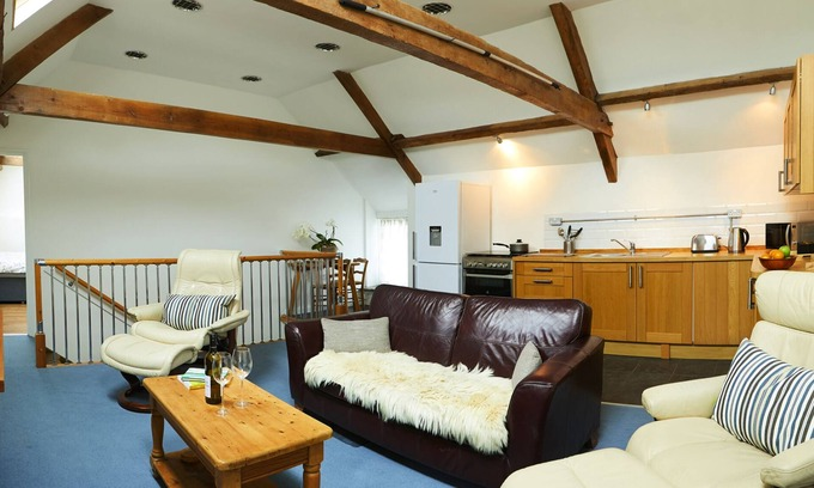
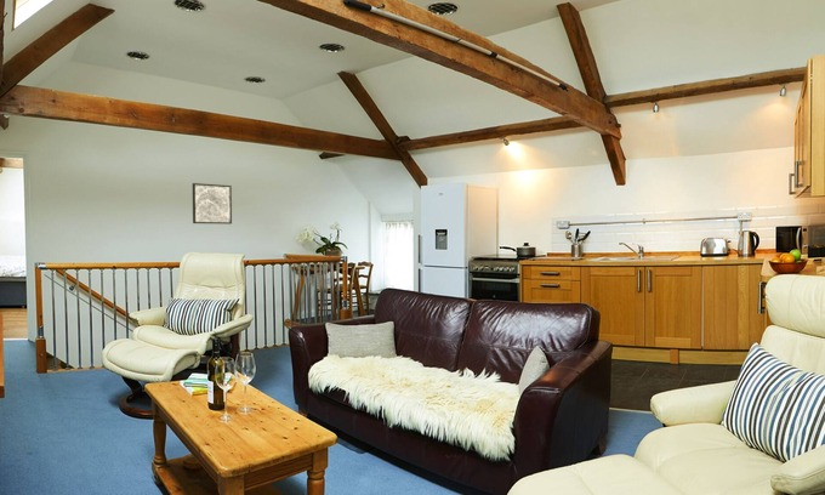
+ wall art [192,182,233,226]
